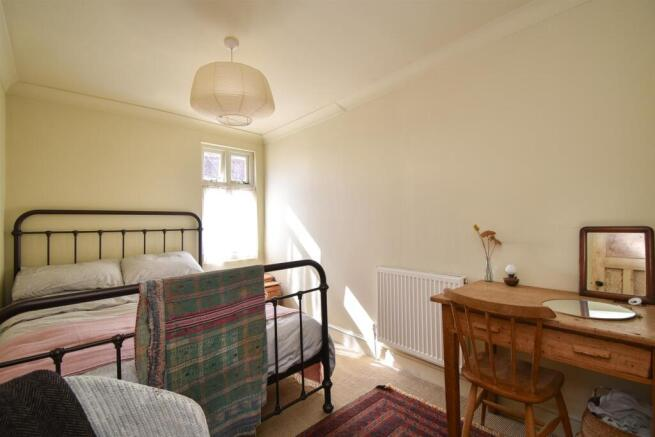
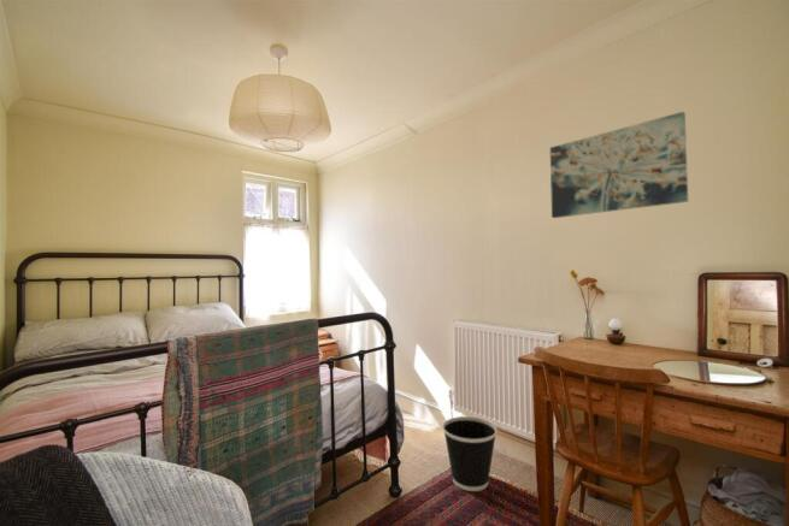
+ wall art [549,111,689,219]
+ wastebasket [441,415,499,492]
